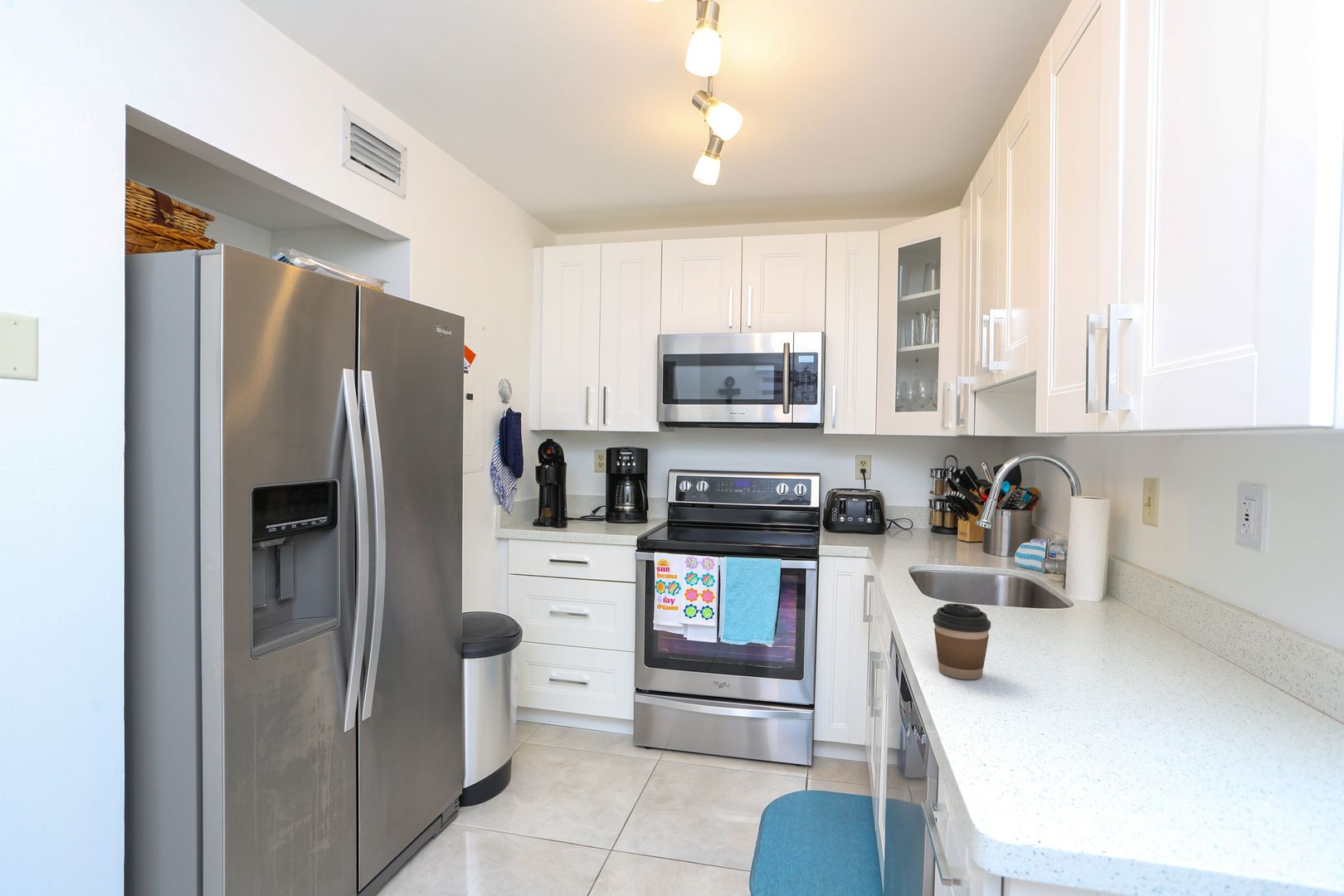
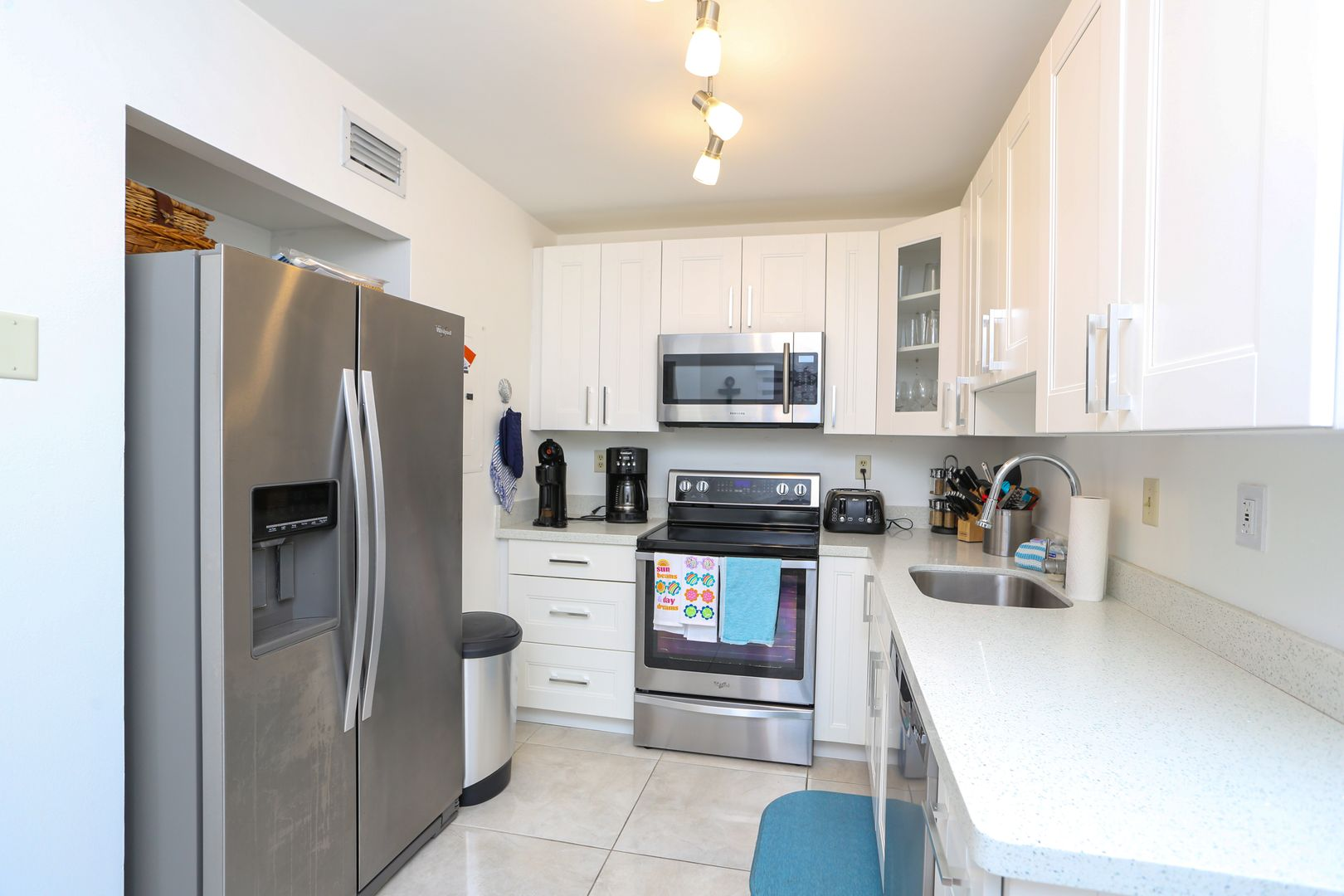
- coffee cup [933,602,991,680]
